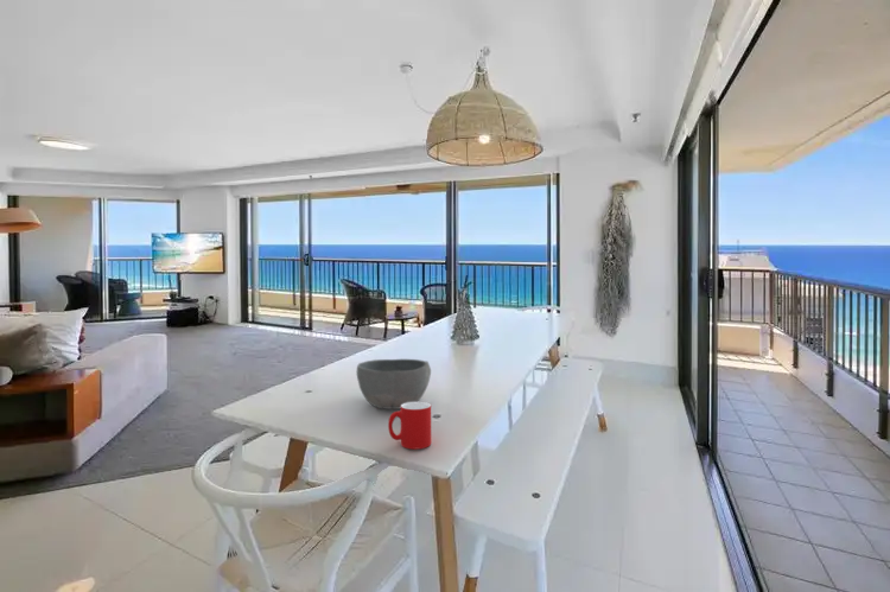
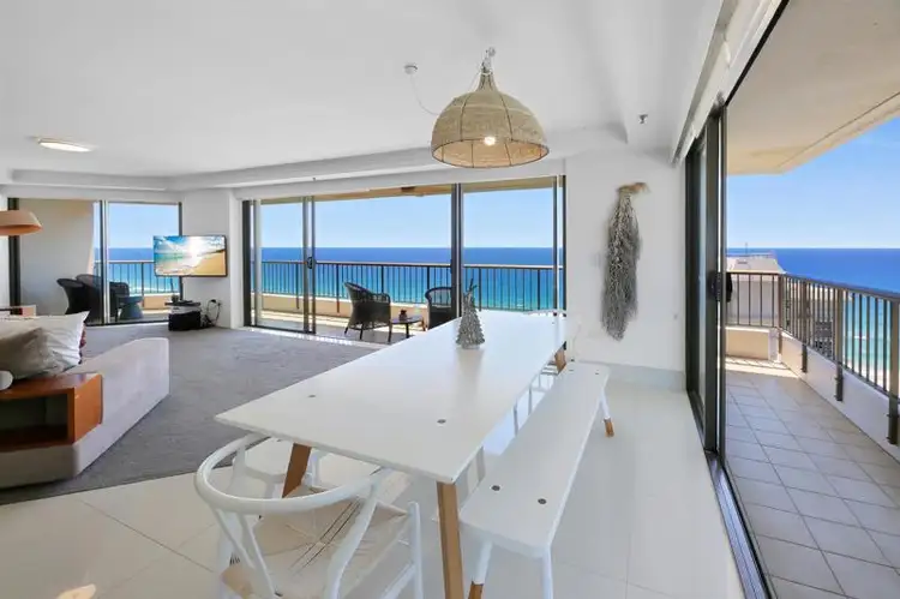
- cup [387,401,432,450]
- bowl [355,358,432,410]
